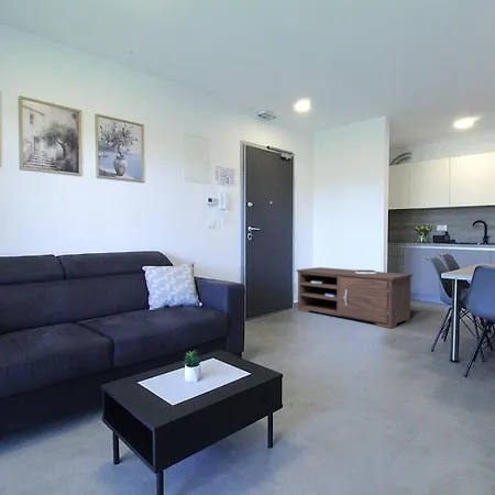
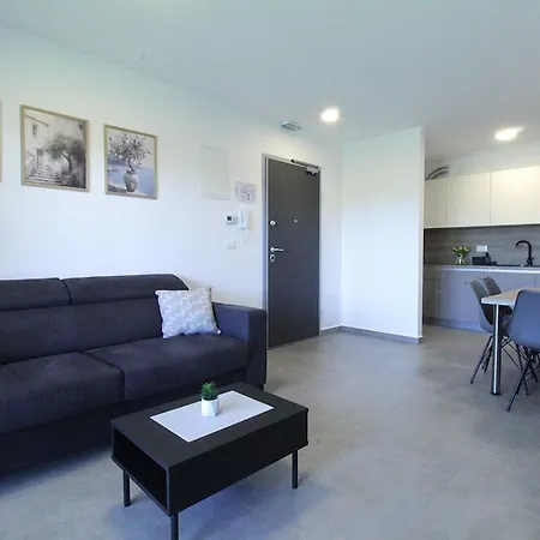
- media console [295,266,414,329]
